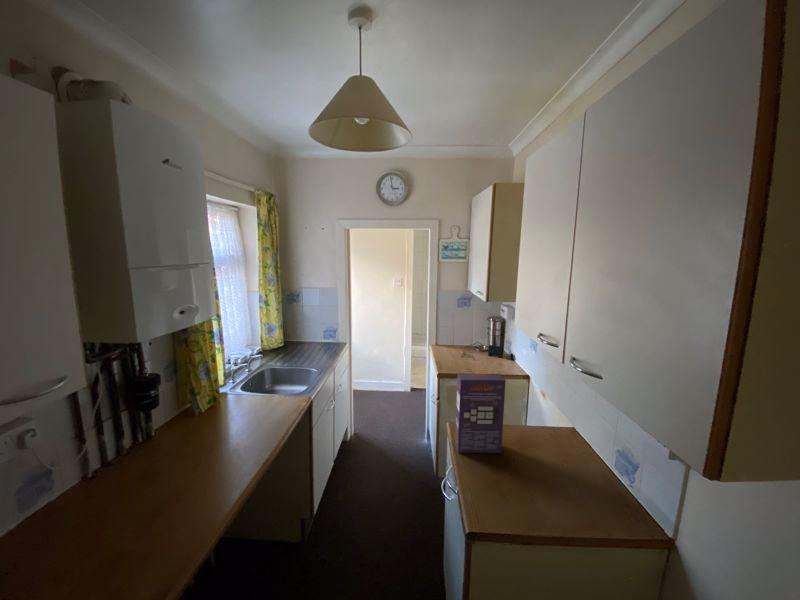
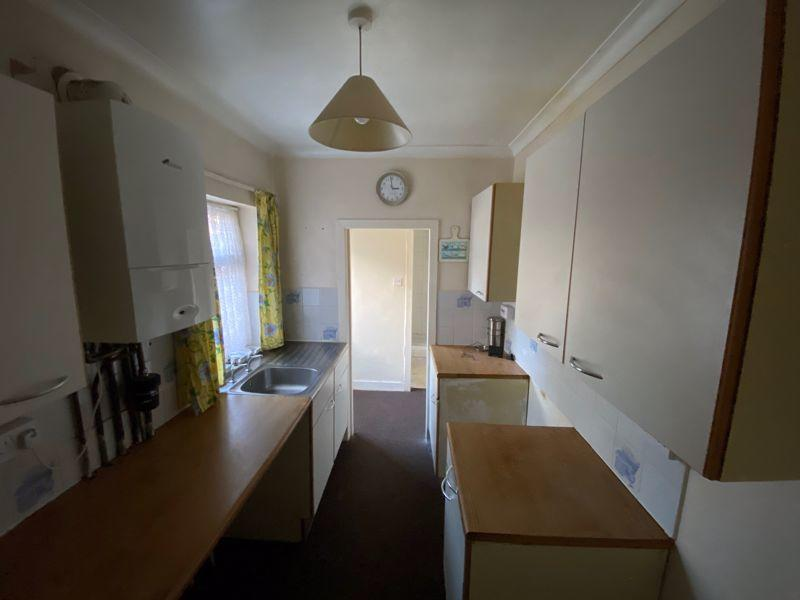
- cereal box [454,373,506,454]
